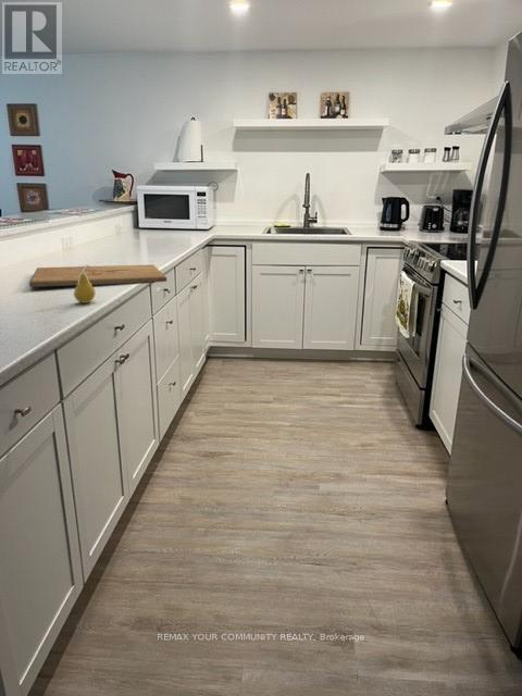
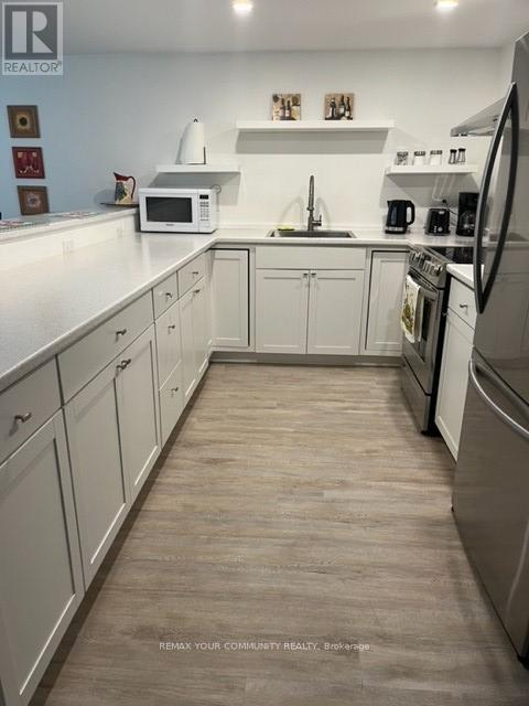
- cutting board [28,263,167,288]
- fruit [73,264,97,304]
